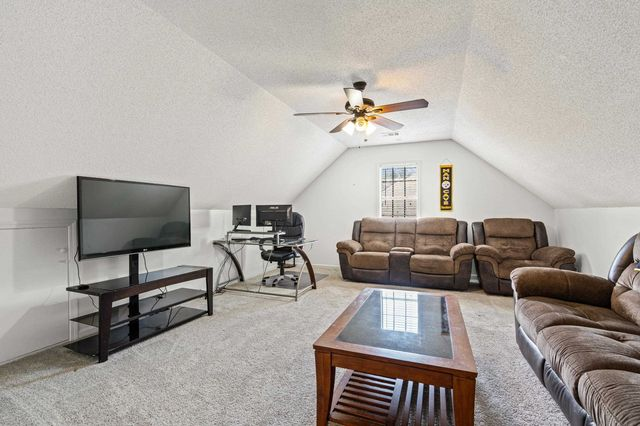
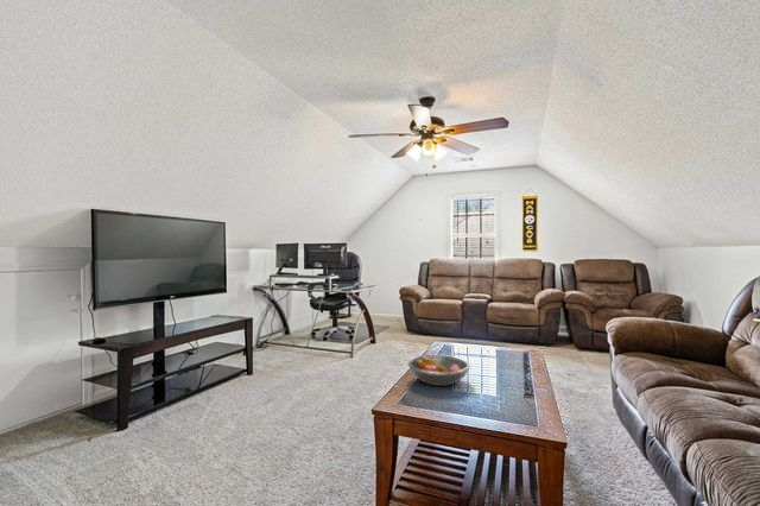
+ fruit bowl [406,354,471,387]
